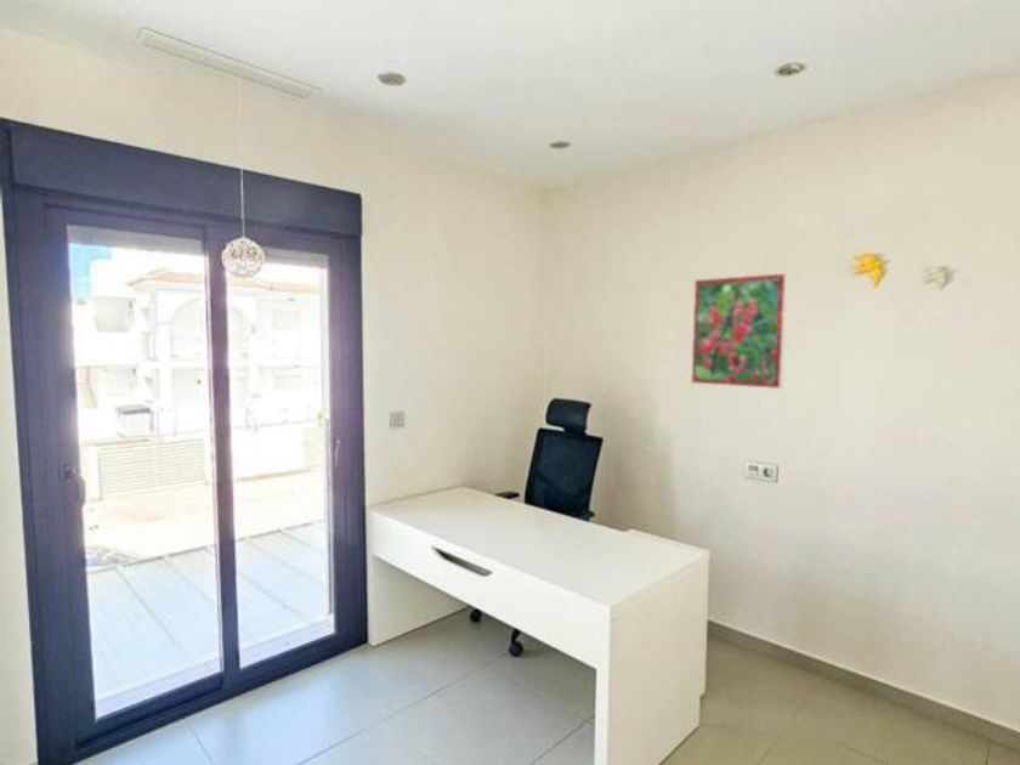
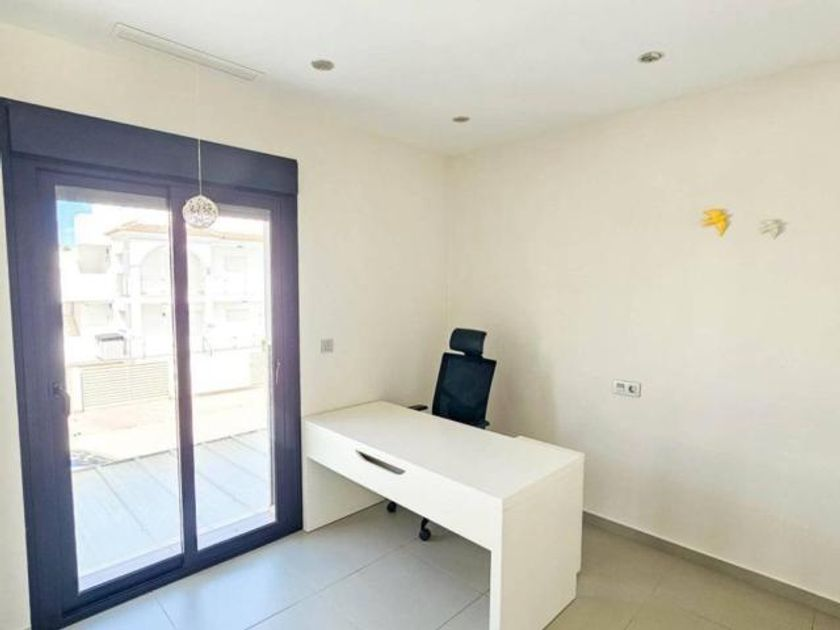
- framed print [690,272,789,390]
